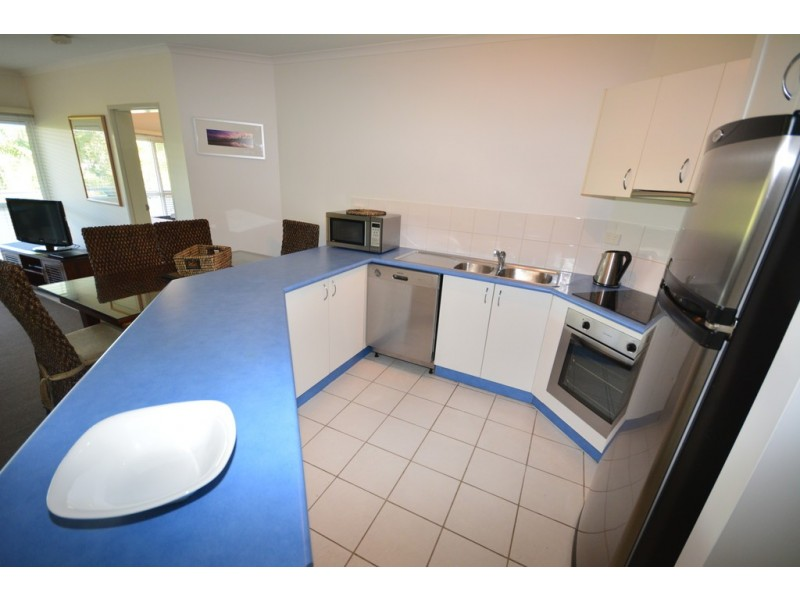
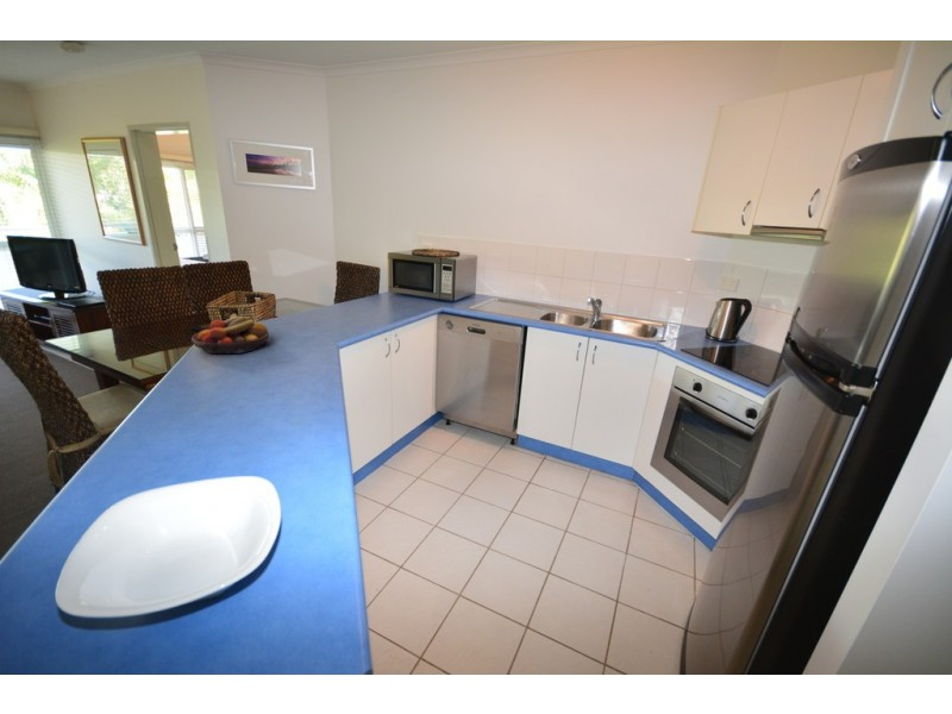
+ fruit bowl [190,313,270,355]
